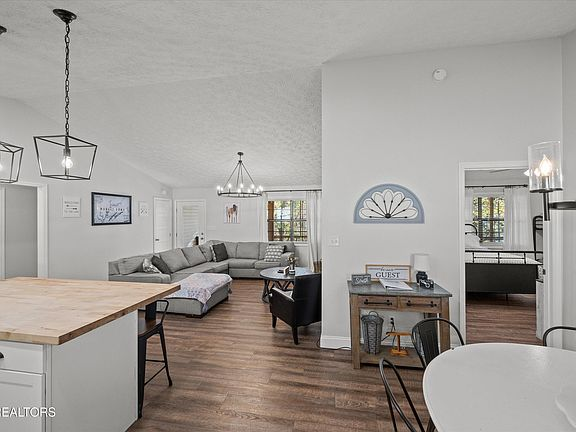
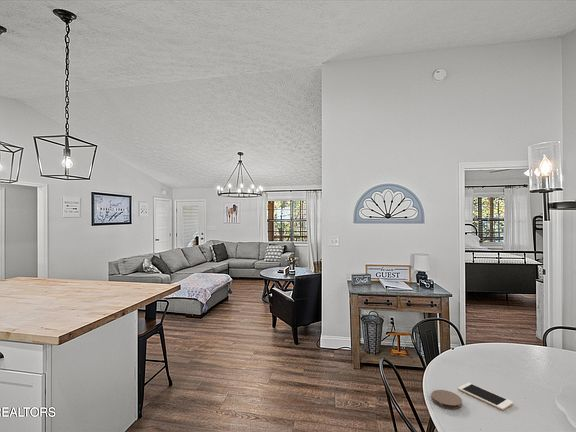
+ coaster [430,389,463,410]
+ cell phone [457,382,514,411]
